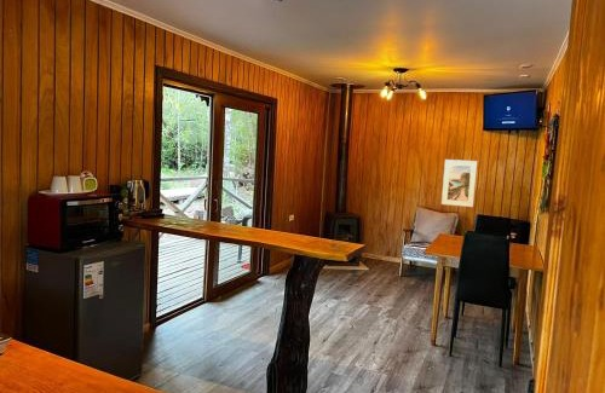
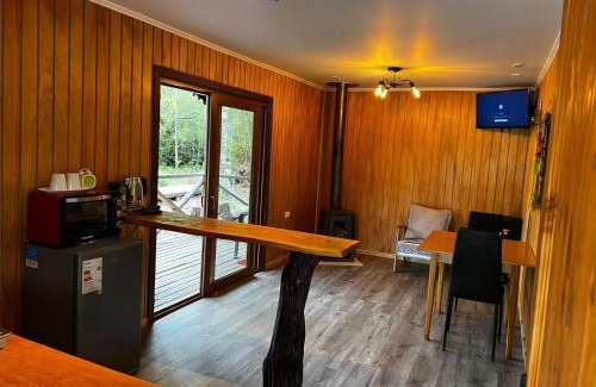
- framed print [440,158,478,208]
